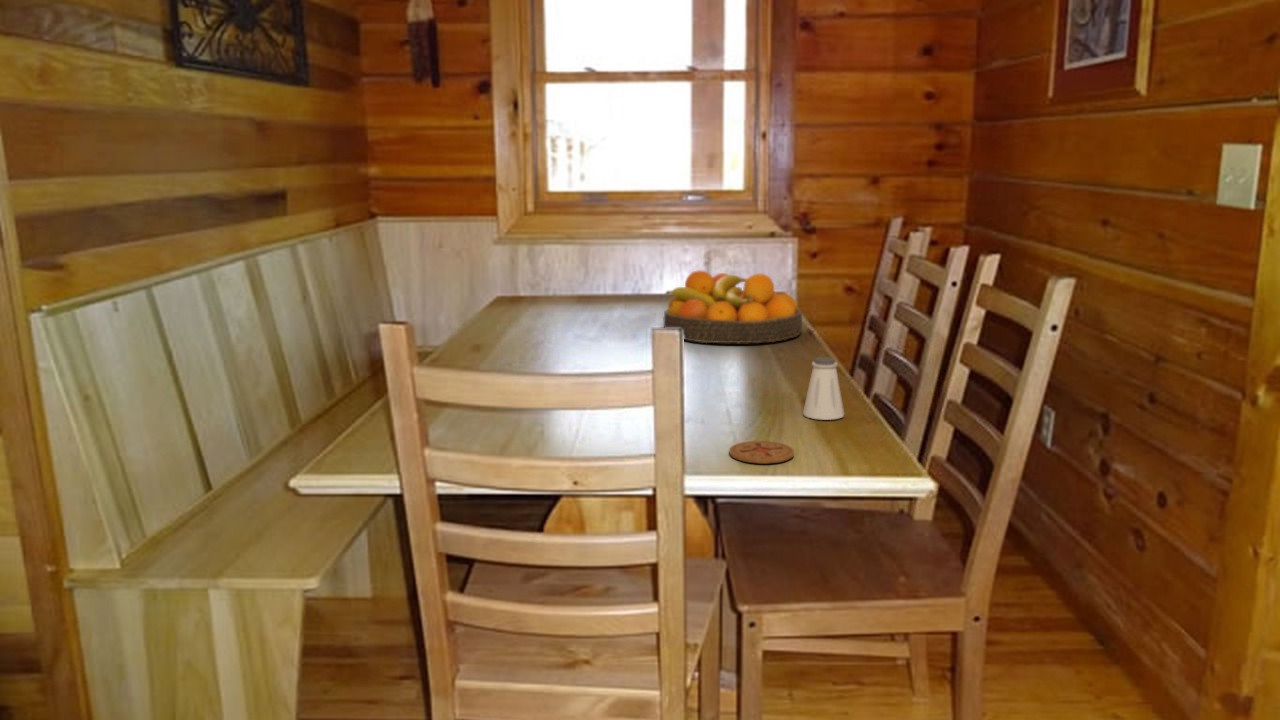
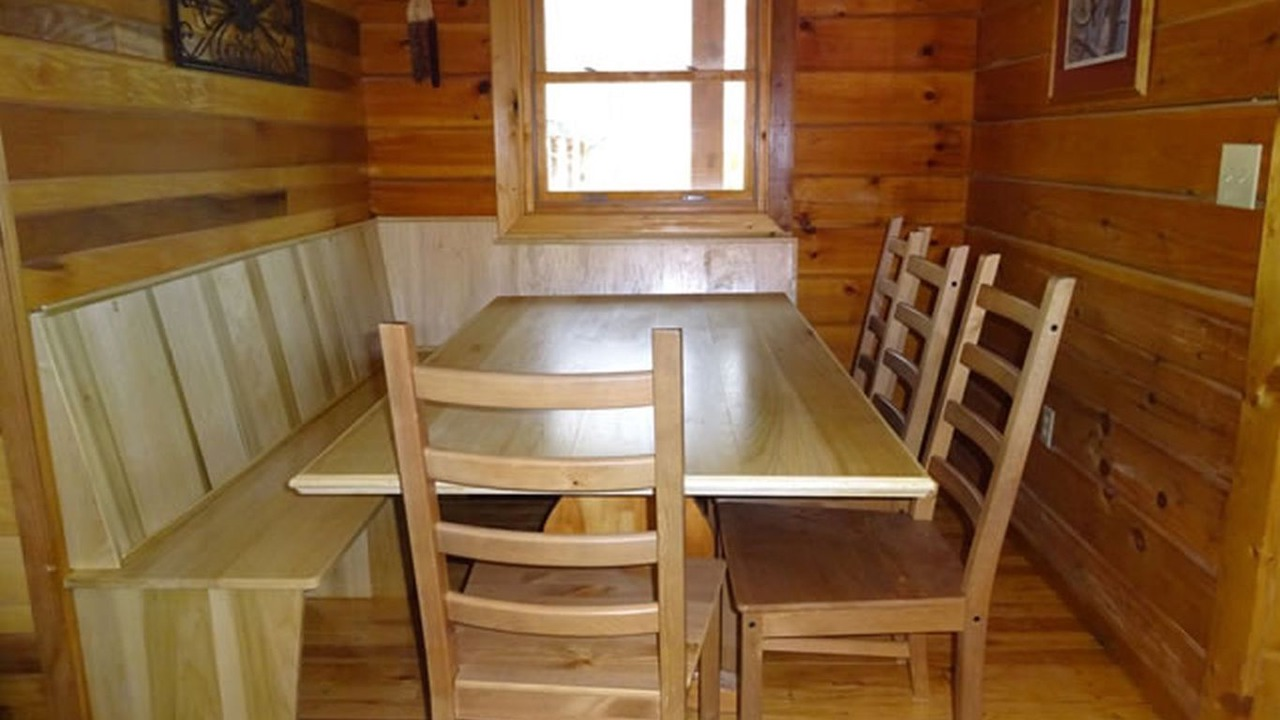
- coaster [728,440,795,465]
- saltshaker [802,356,846,421]
- fruit bowl [663,269,803,345]
